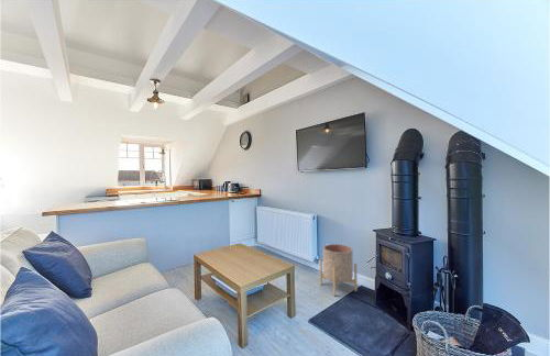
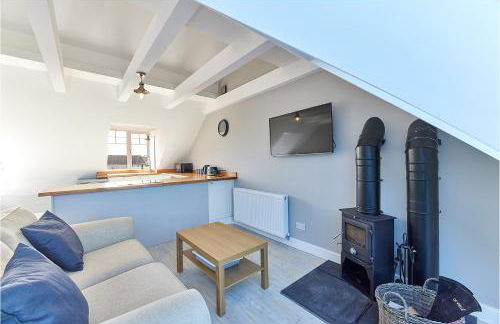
- planter [319,243,359,297]
